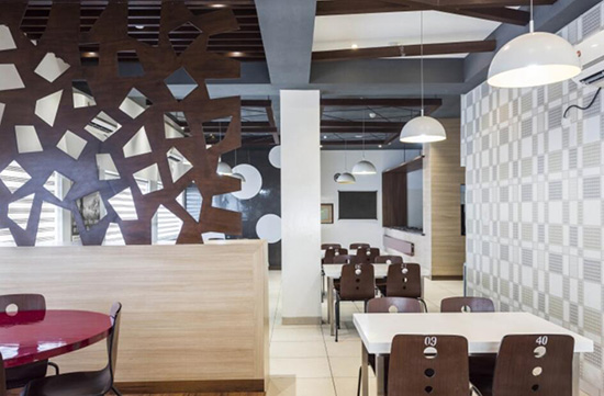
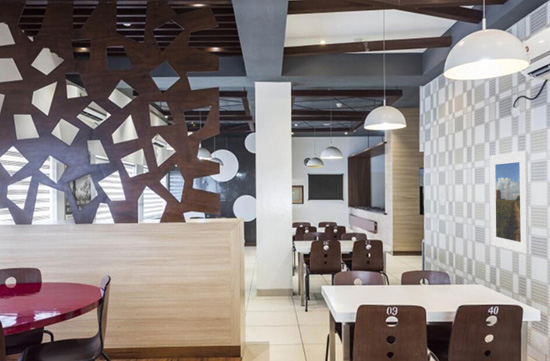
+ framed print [489,150,530,255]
